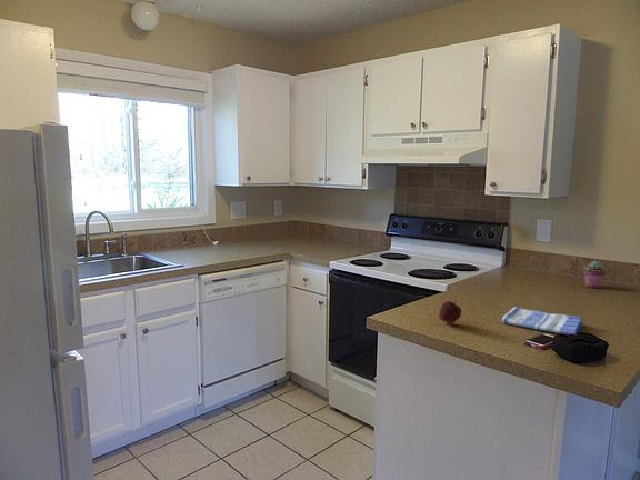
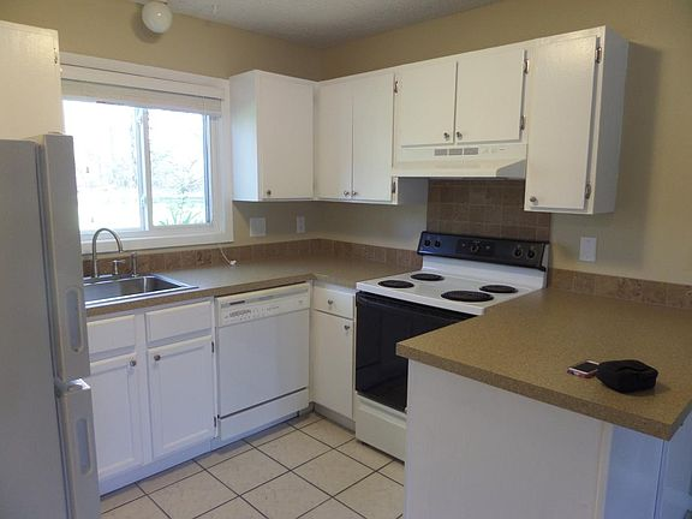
- apple [438,299,462,326]
- potted succulent [582,260,607,289]
- dish towel [501,306,584,336]
